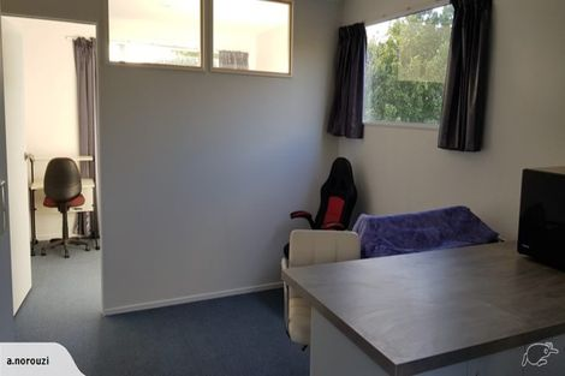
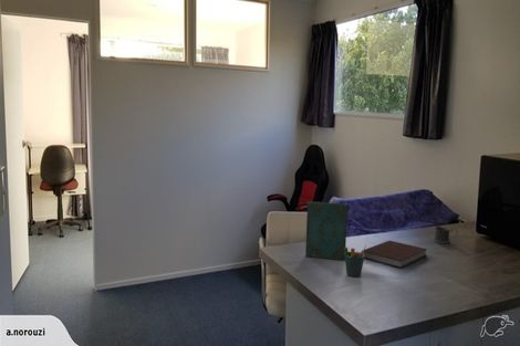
+ pen holder [344,243,367,277]
+ mug [433,224,459,244]
+ notebook [361,240,428,269]
+ book [304,200,349,261]
